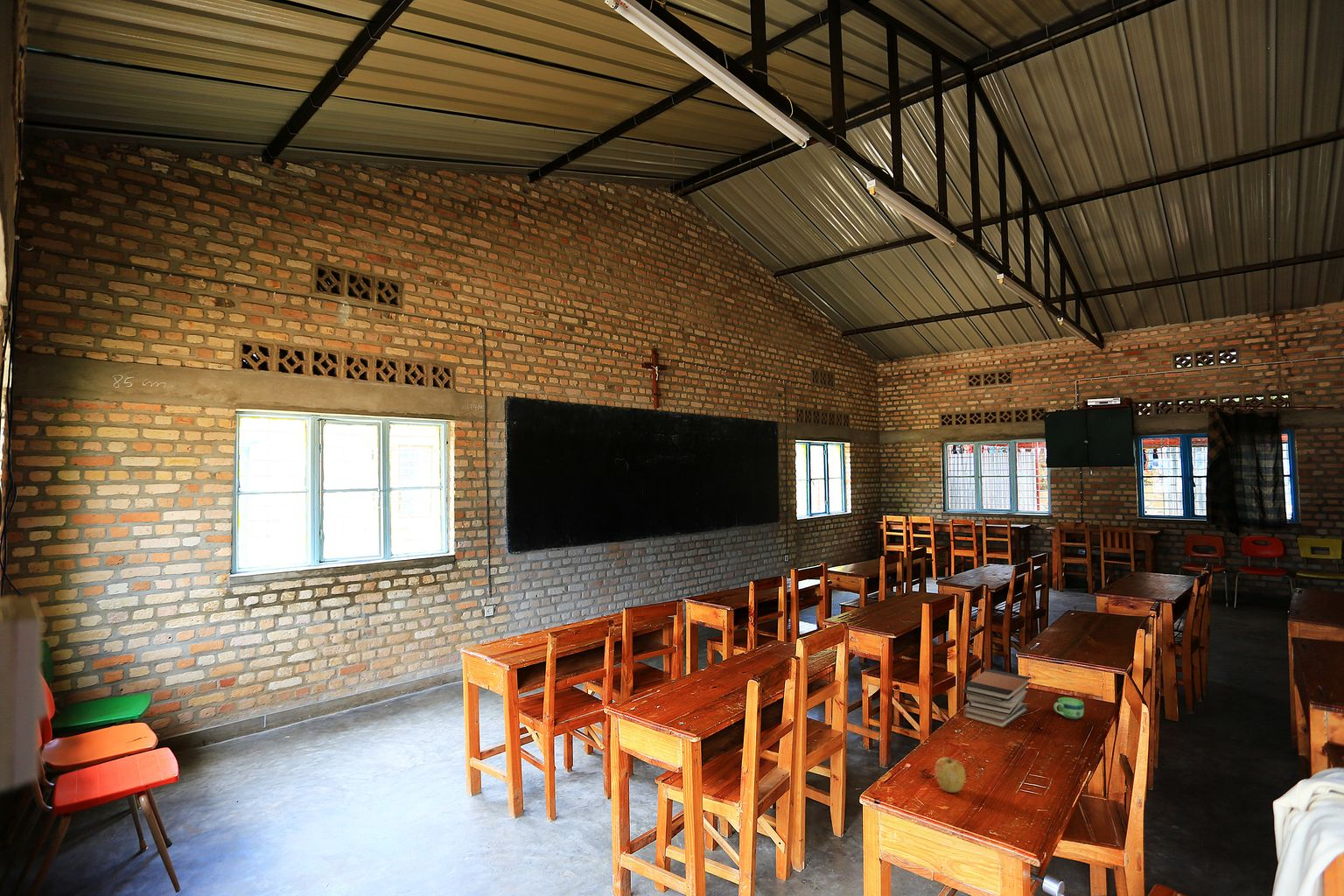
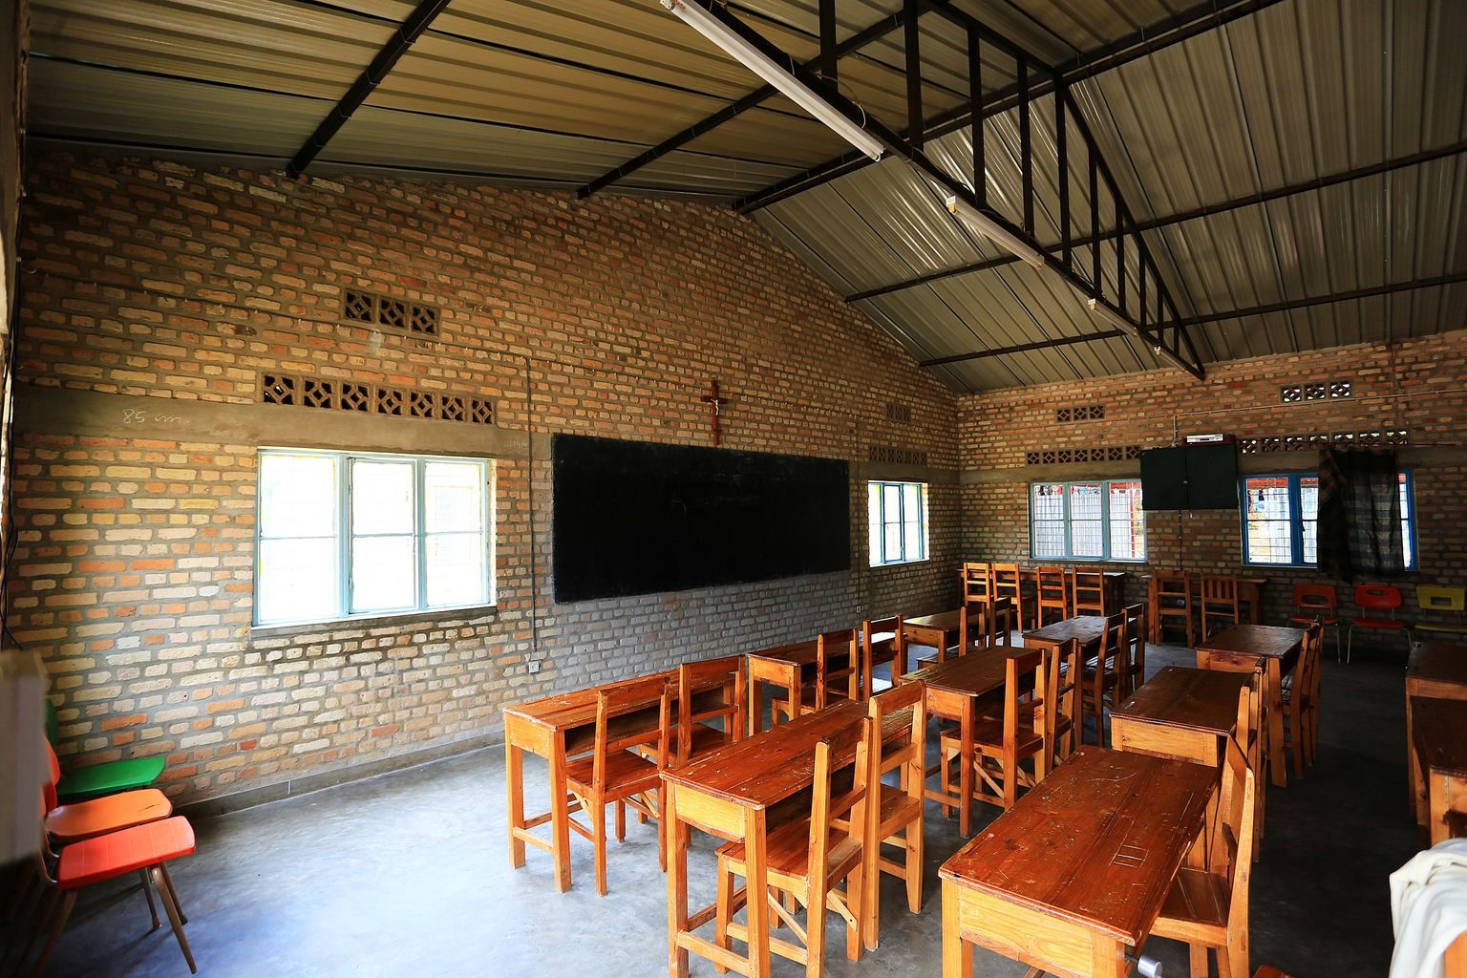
- apple [934,756,967,794]
- book stack [962,669,1031,729]
- cup [1053,697,1085,720]
